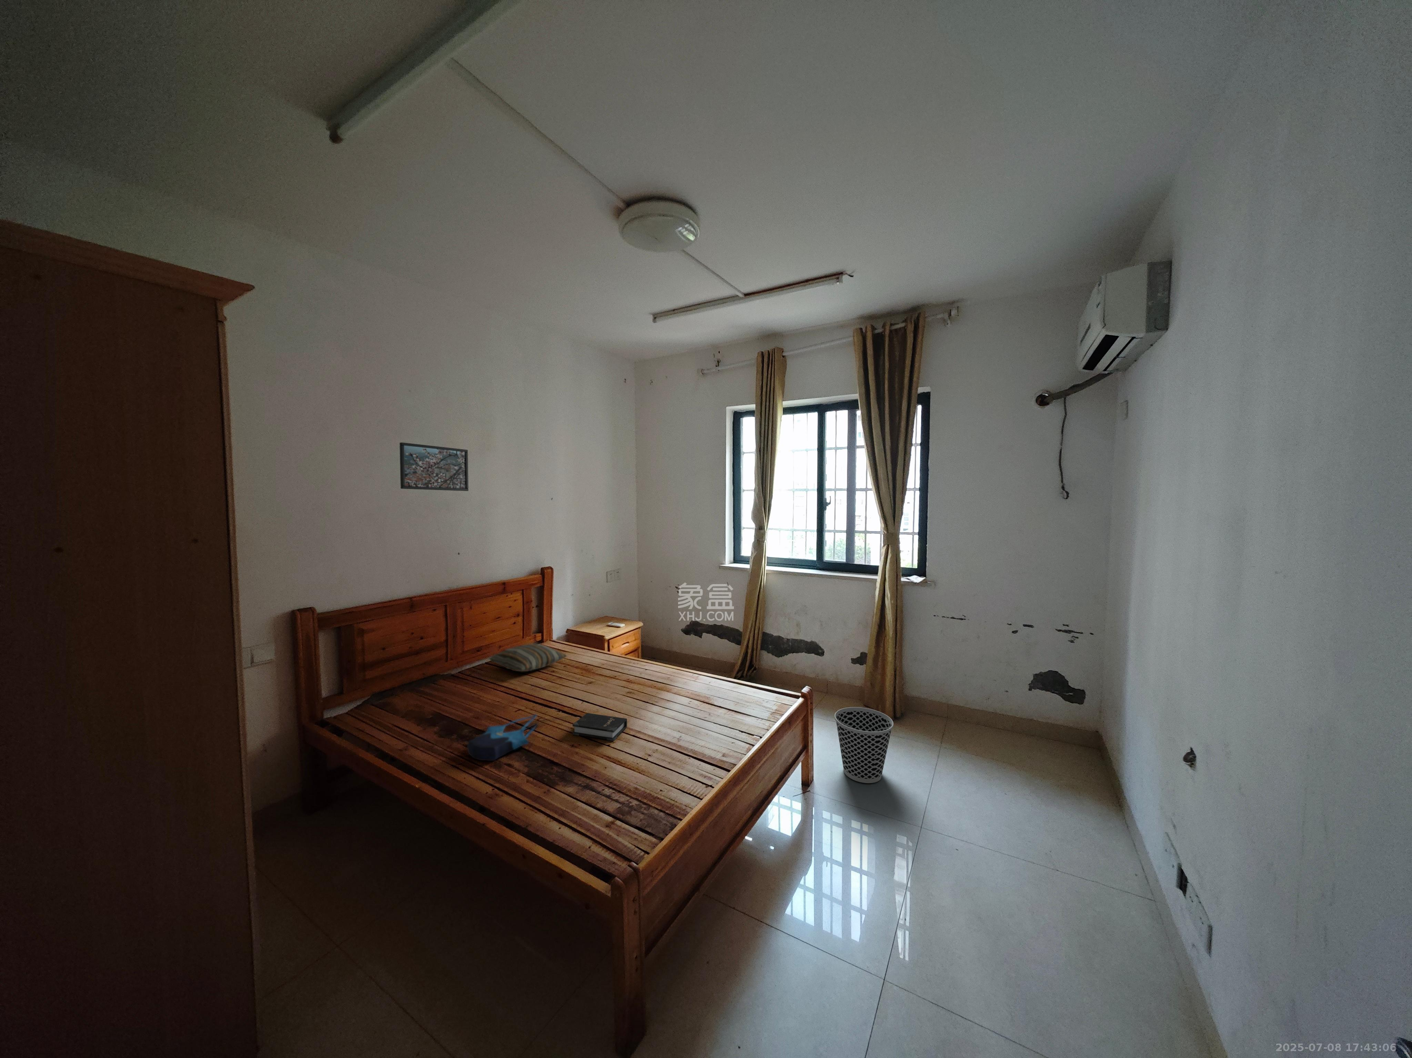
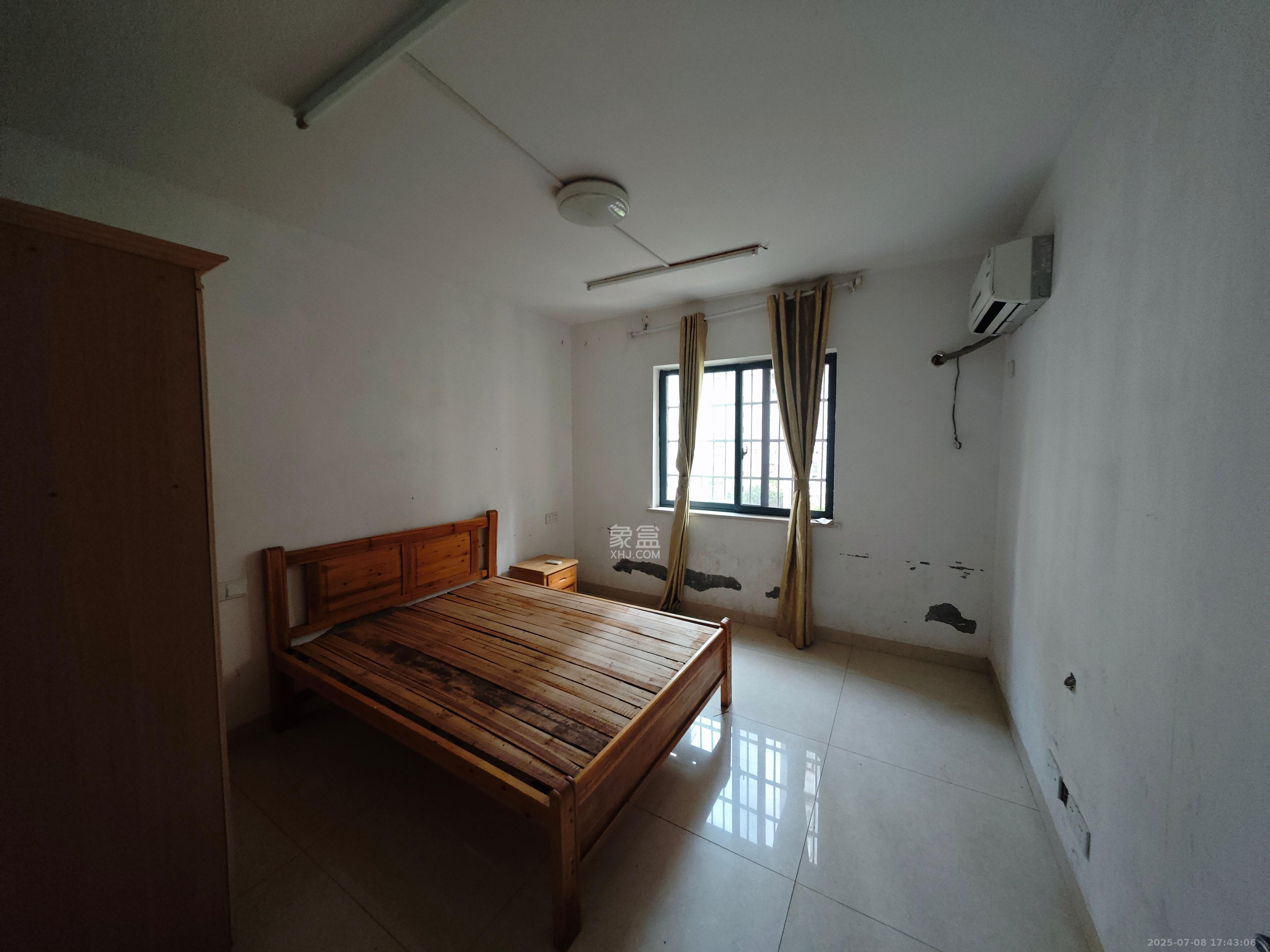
- wastebasket [834,707,894,783]
- tote bag [467,715,538,761]
- pillow [488,643,567,672]
- hardback book [573,712,627,741]
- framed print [399,442,469,491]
